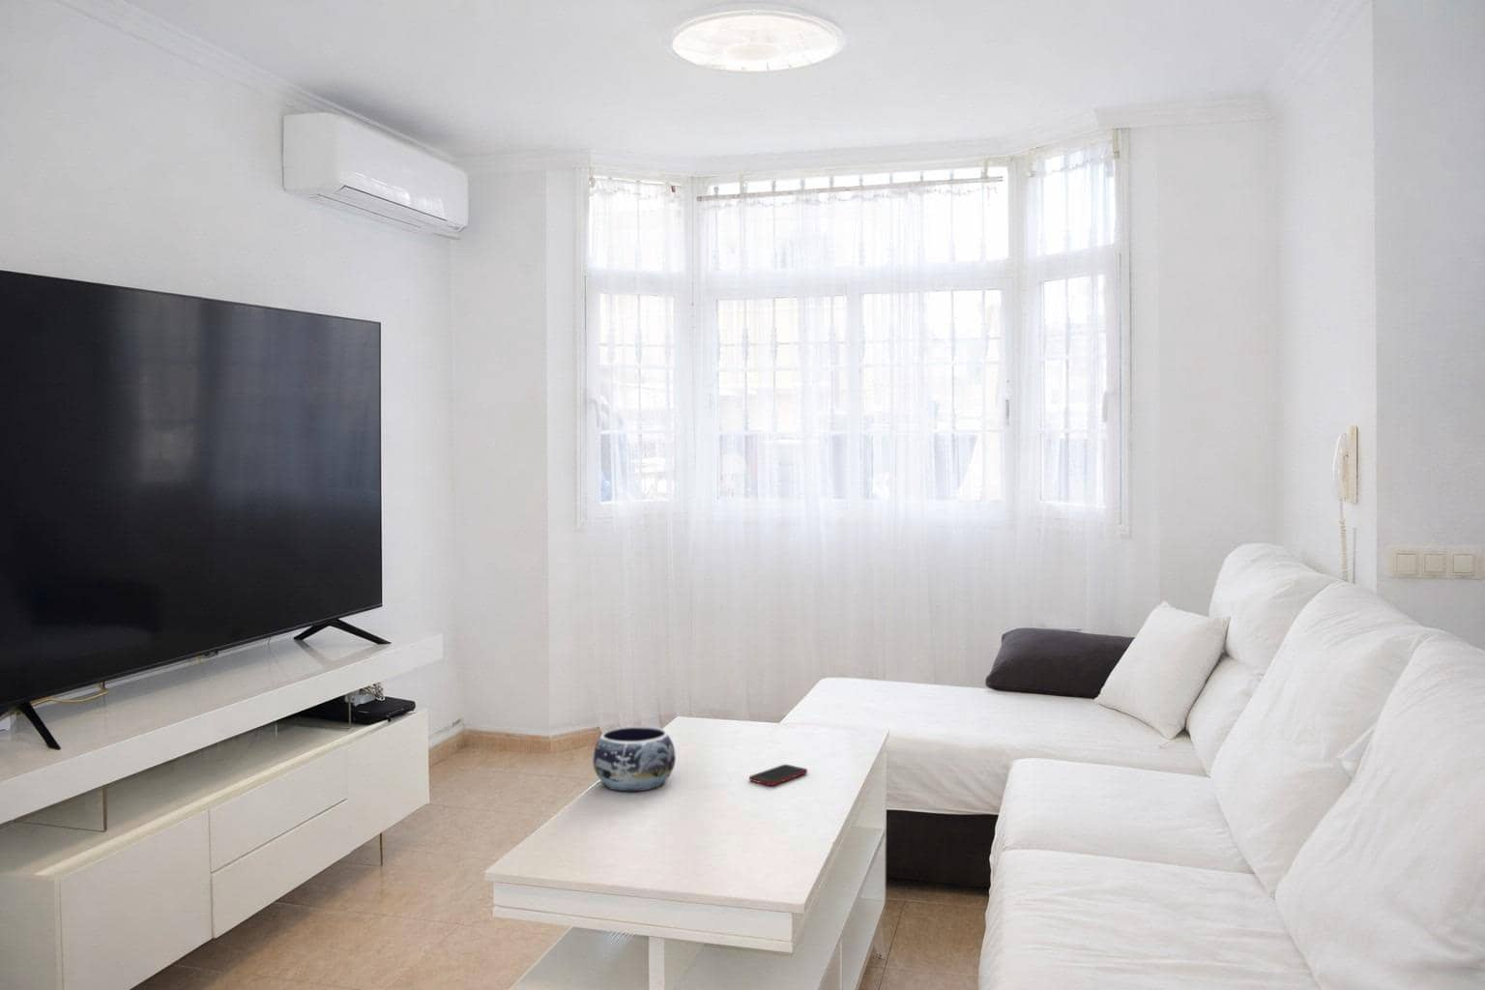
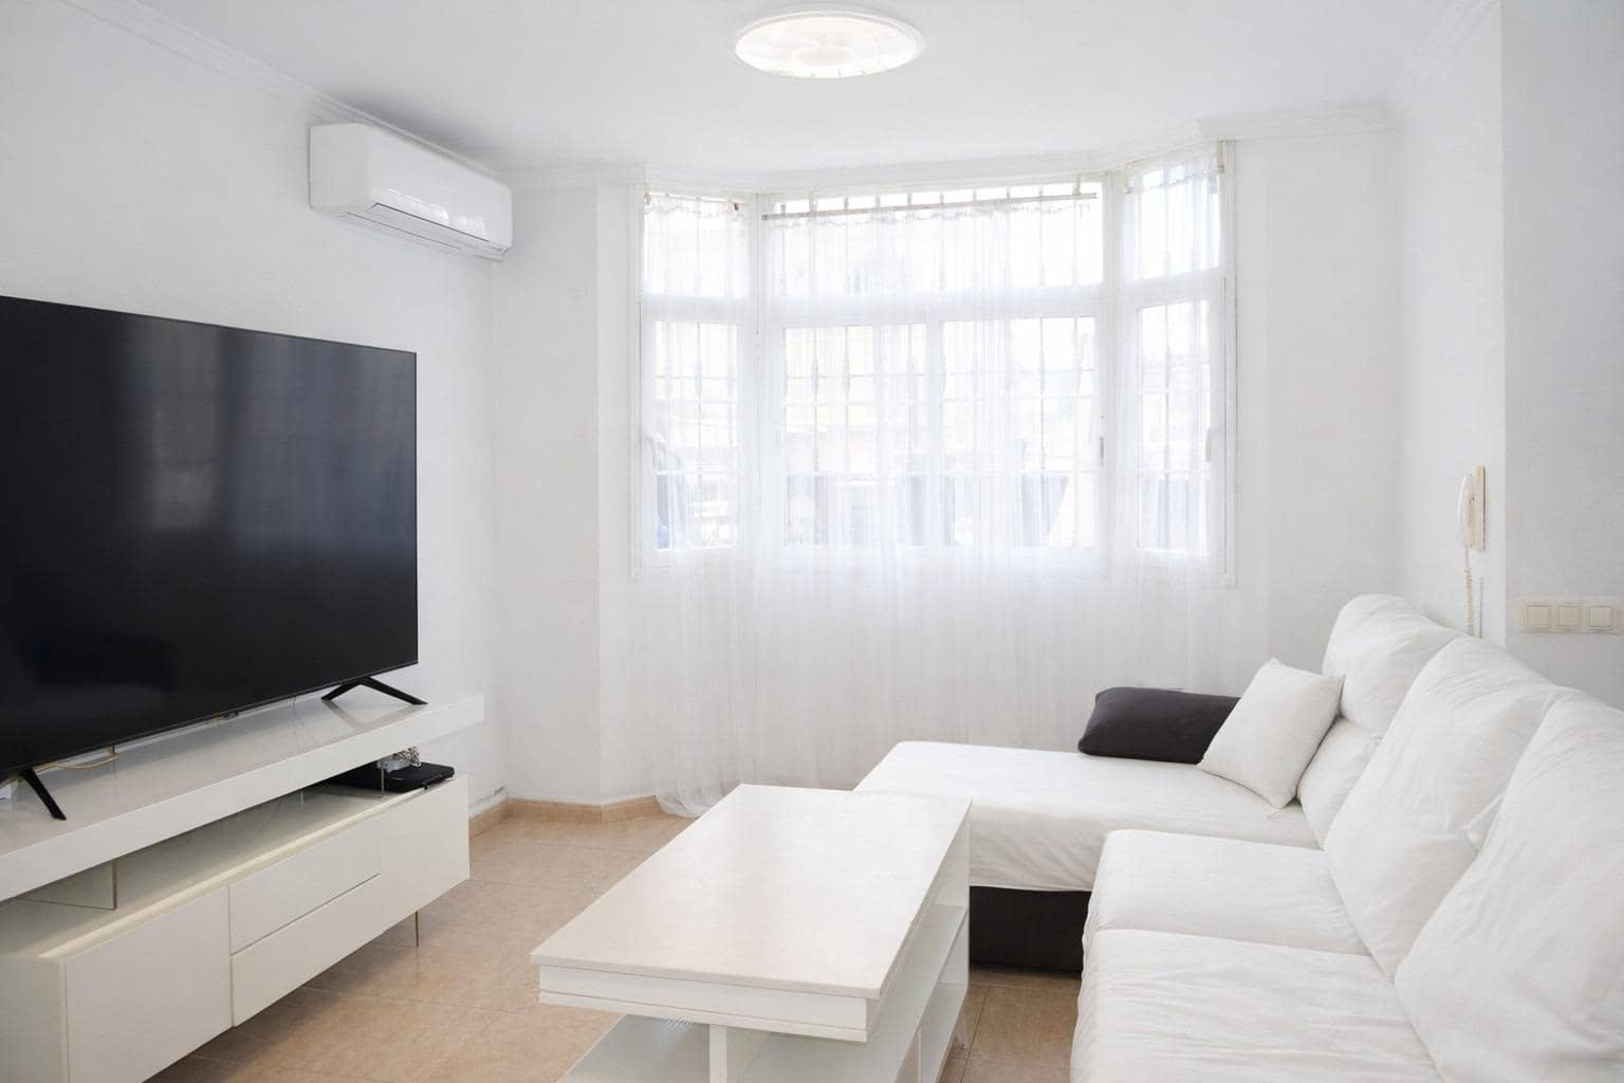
- decorative bowl [591,725,677,792]
- cell phone [748,763,809,786]
